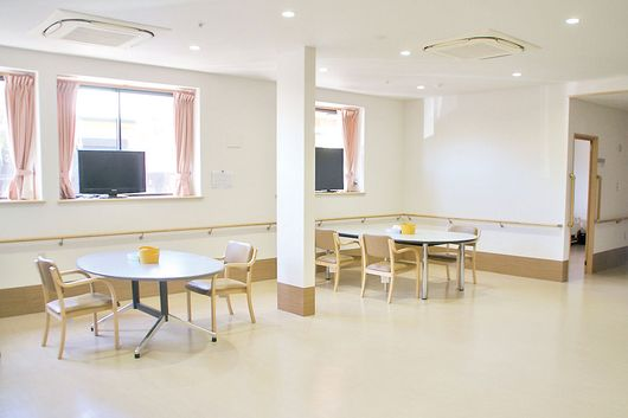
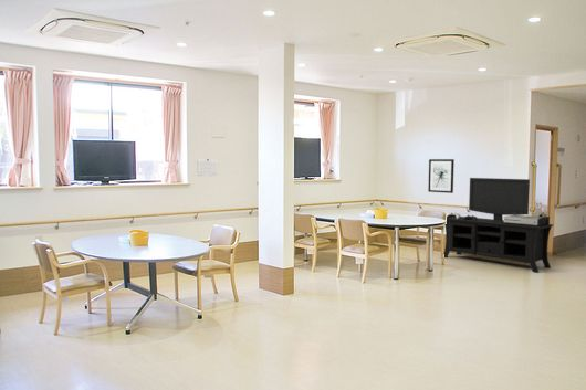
+ media console [442,177,555,273]
+ wall art [427,158,456,194]
